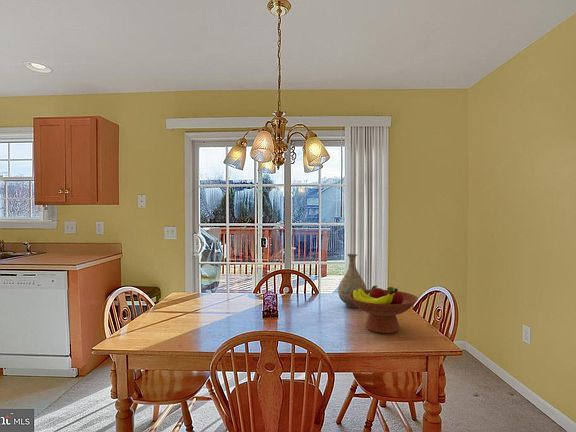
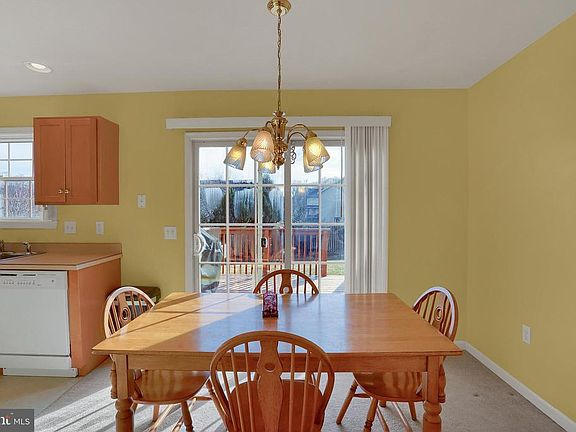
- vase [337,253,368,309]
- fruit bowl [348,284,419,334]
